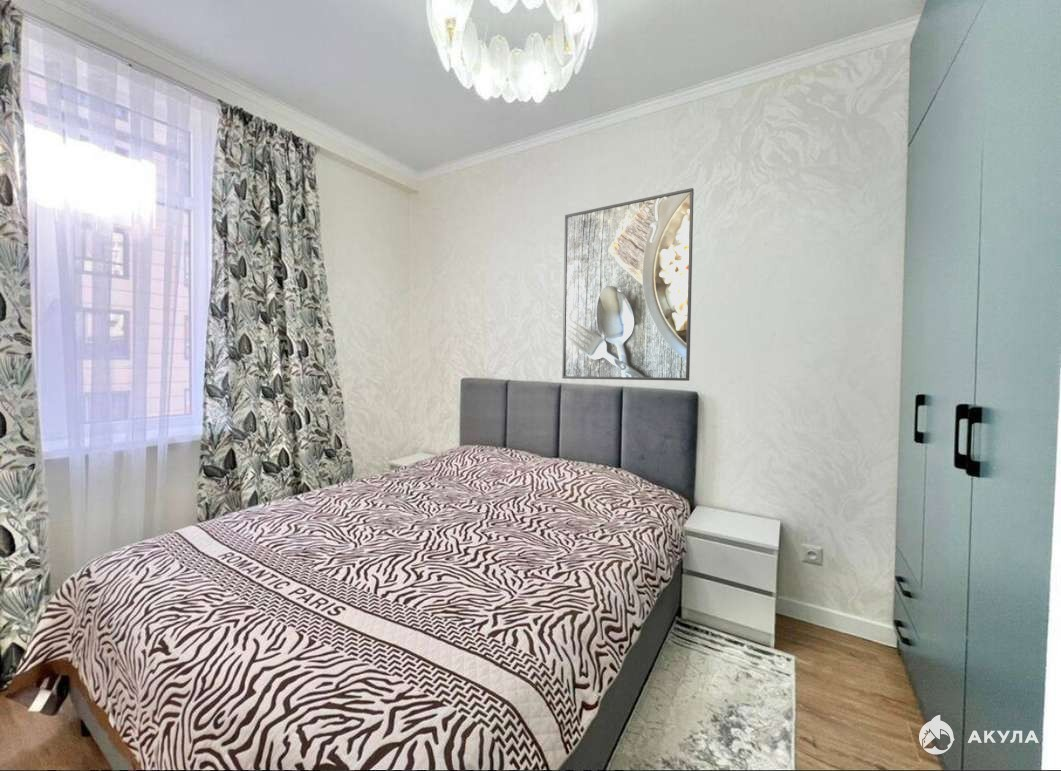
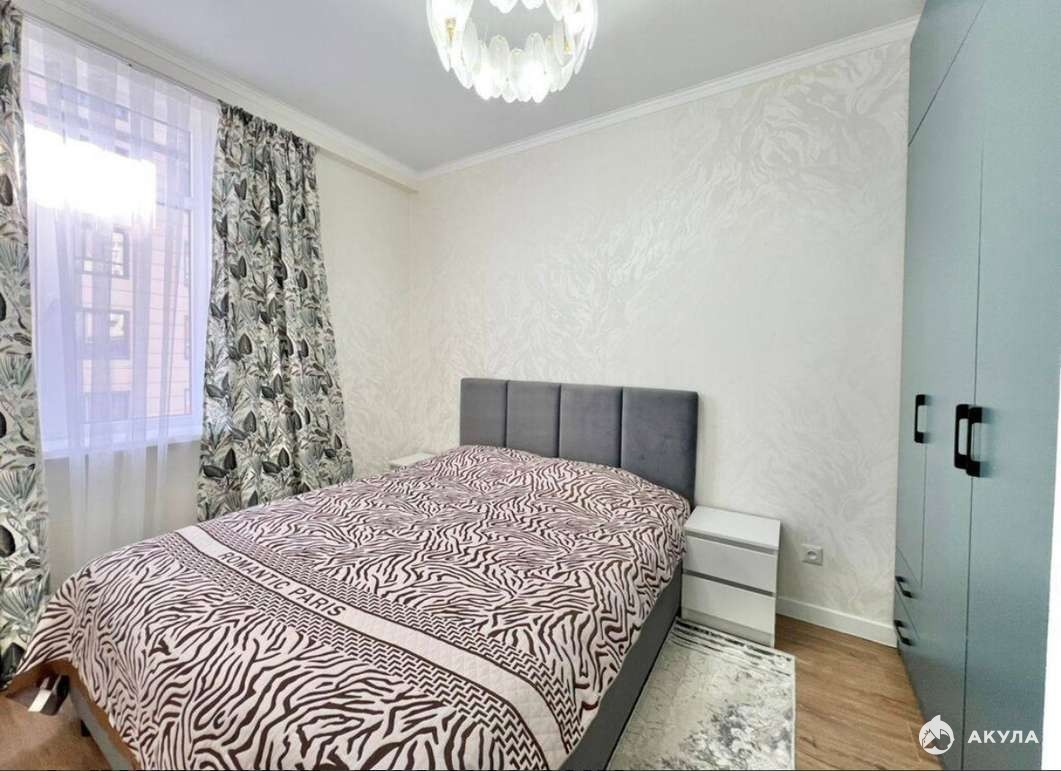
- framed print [561,187,695,382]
